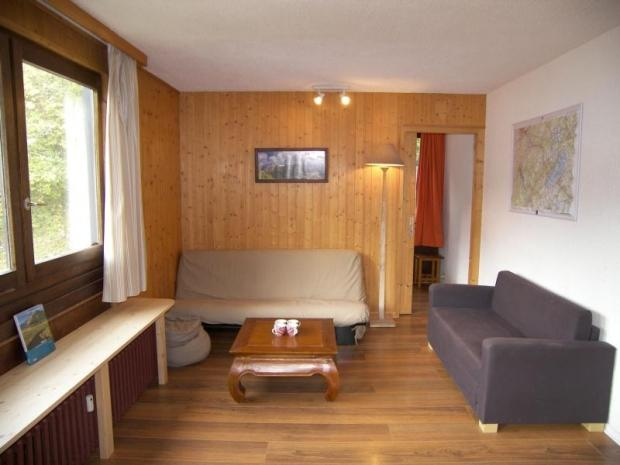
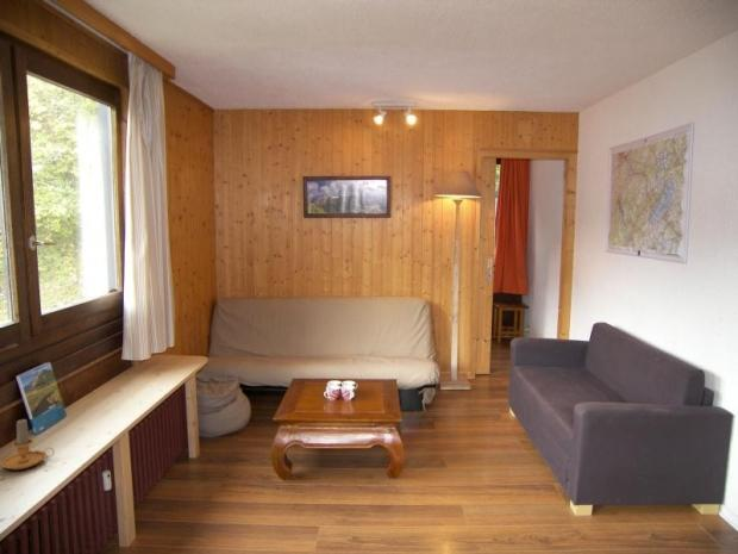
+ candle [0,418,55,471]
